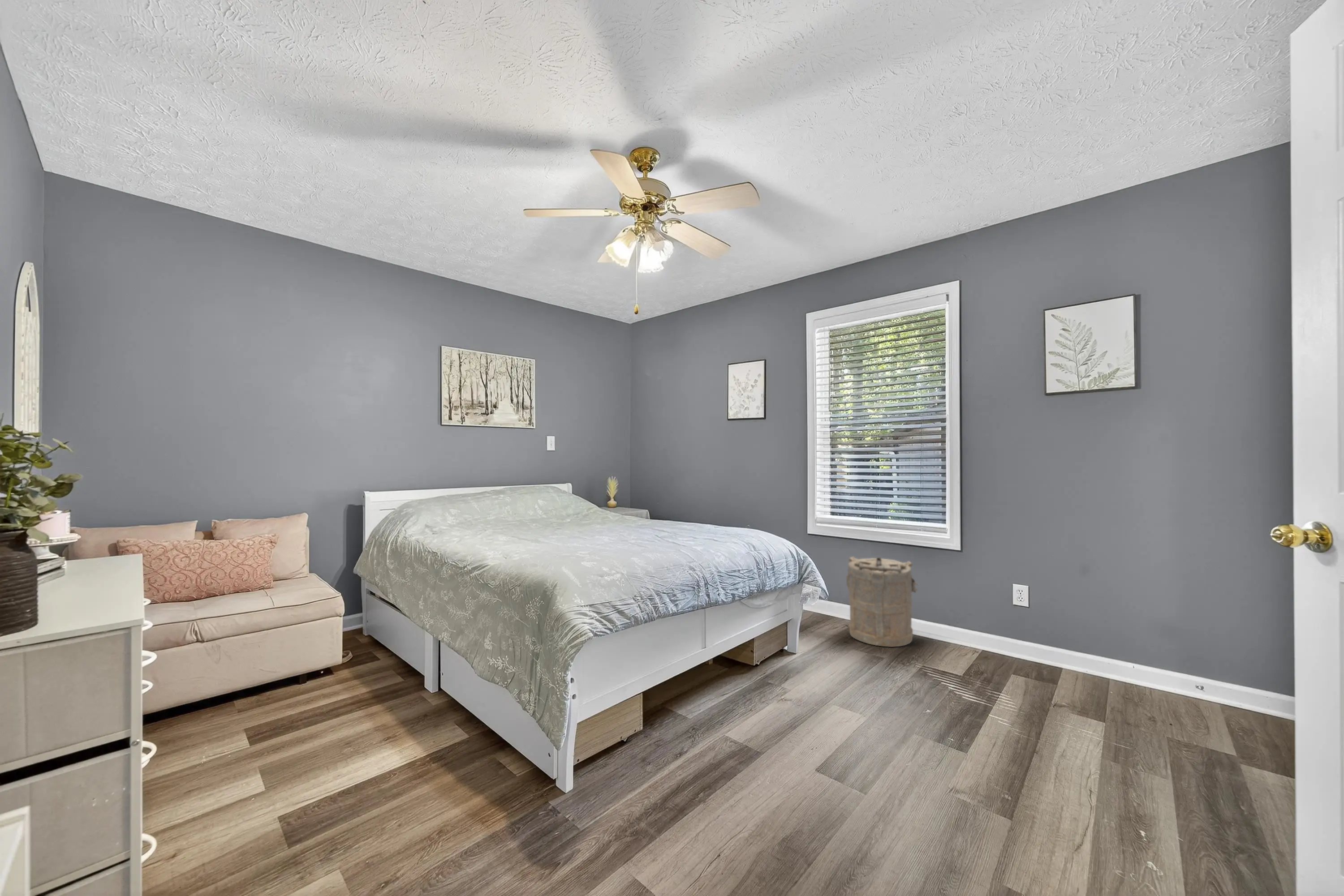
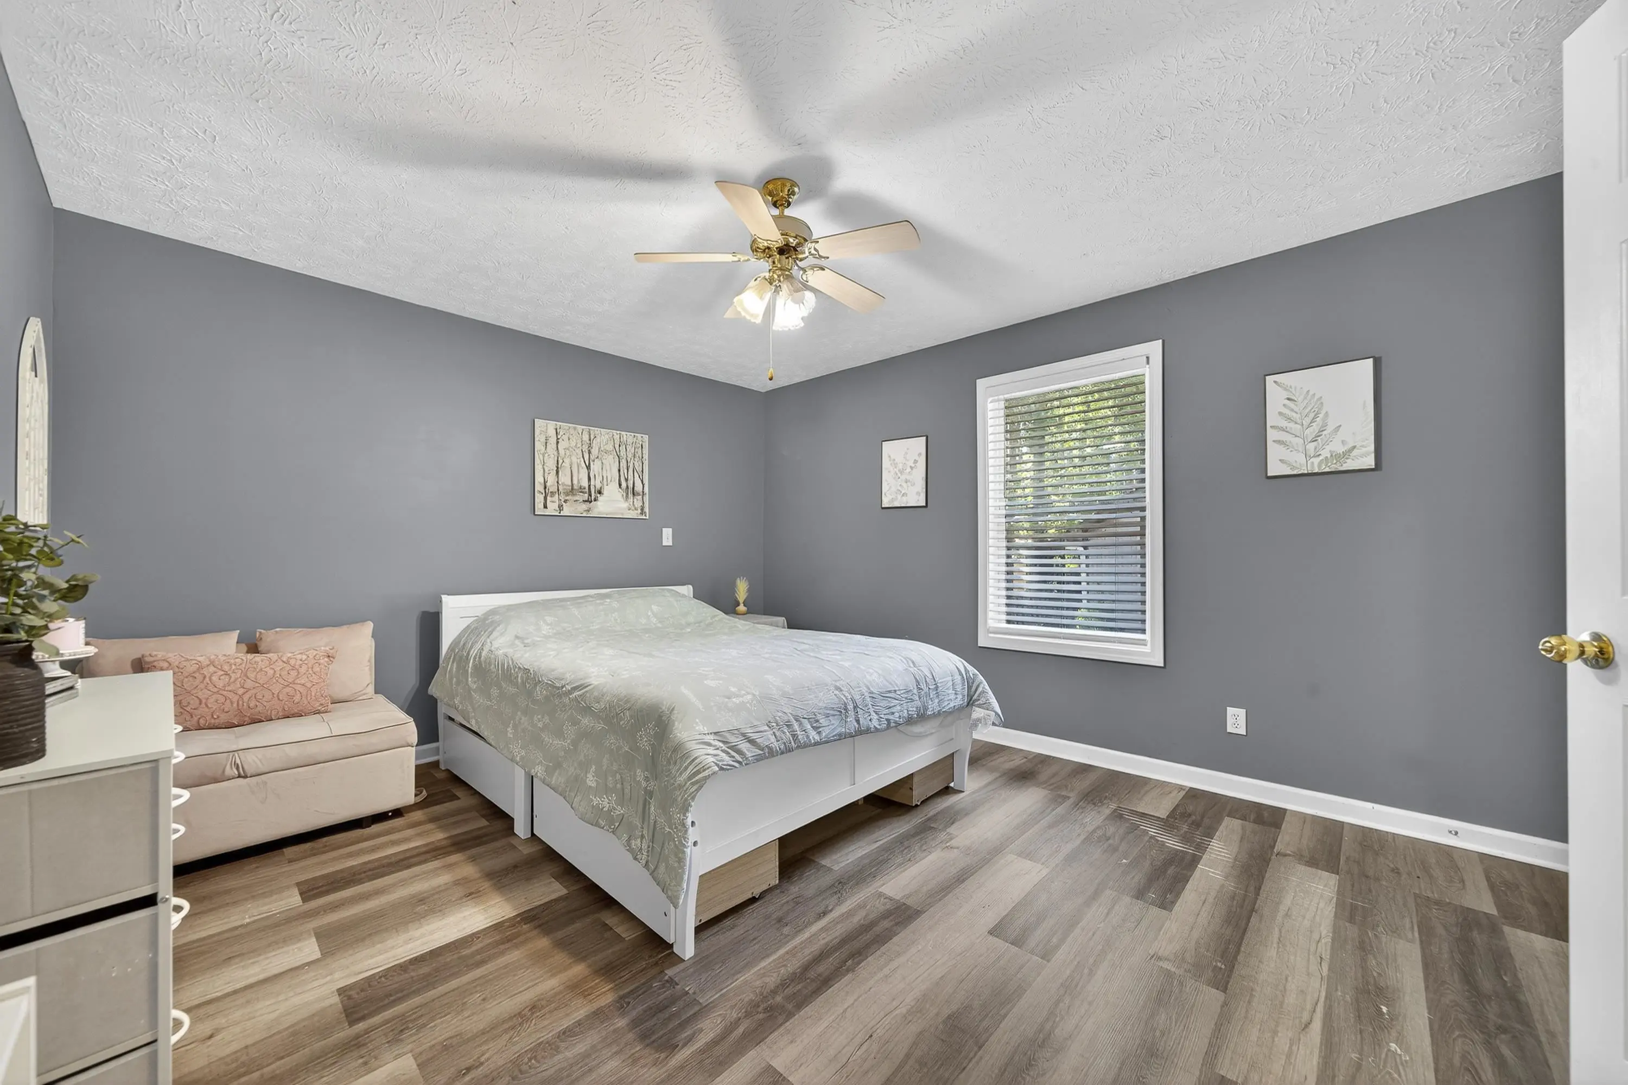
- laundry hamper [846,556,920,647]
